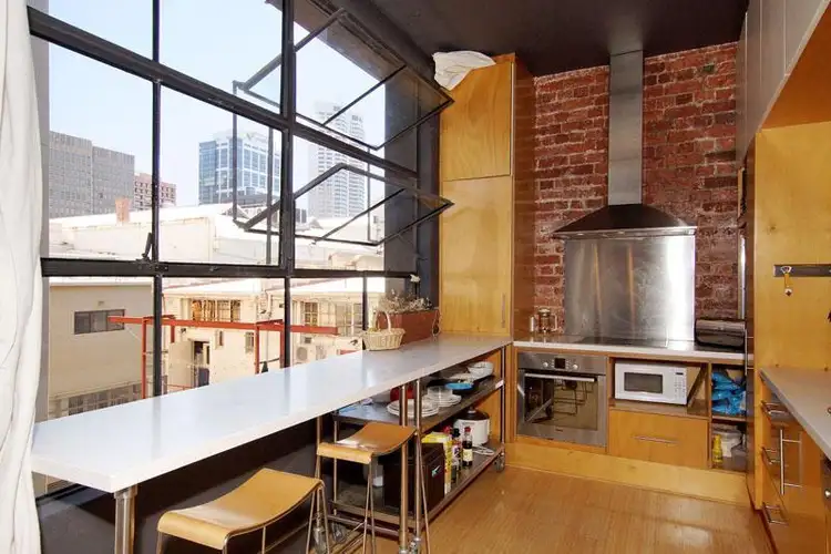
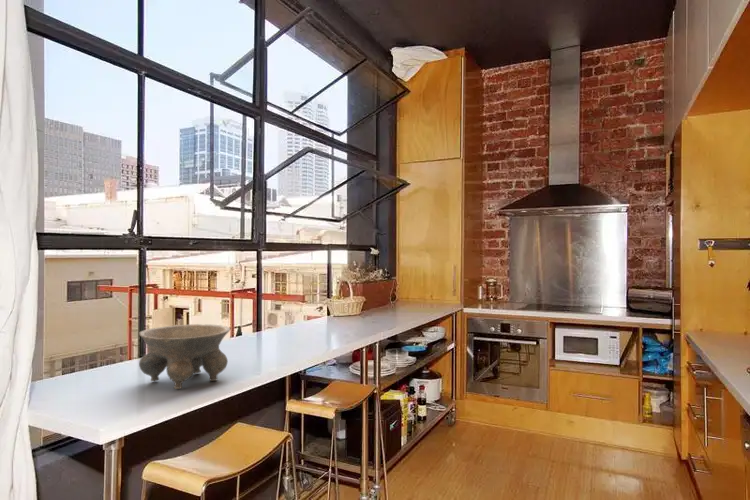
+ bowl [138,323,231,390]
